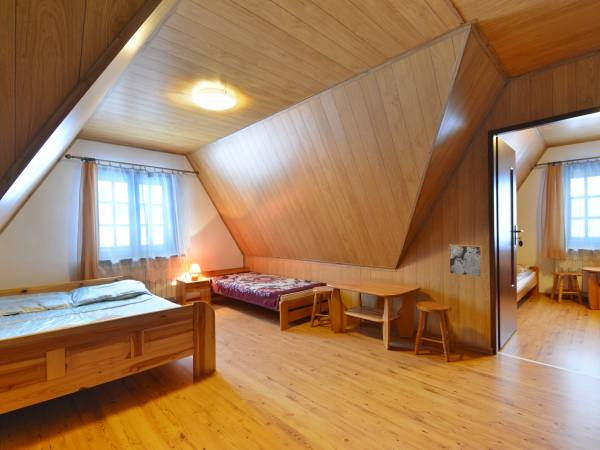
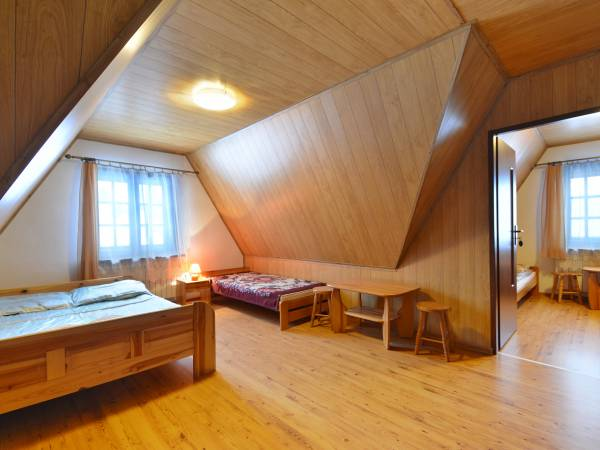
- wall art [448,244,484,278]
